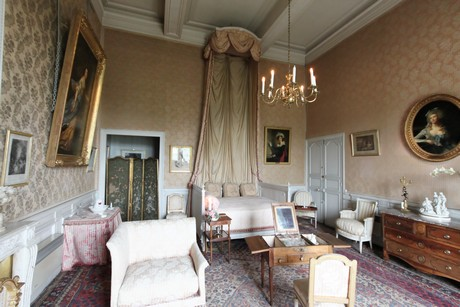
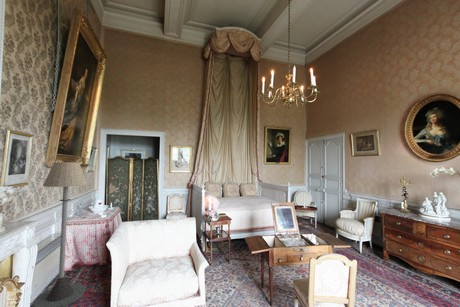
+ floor lamp [32,161,88,307]
